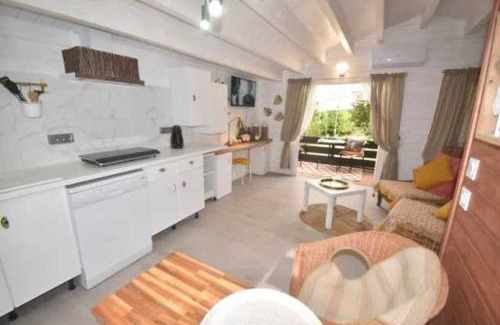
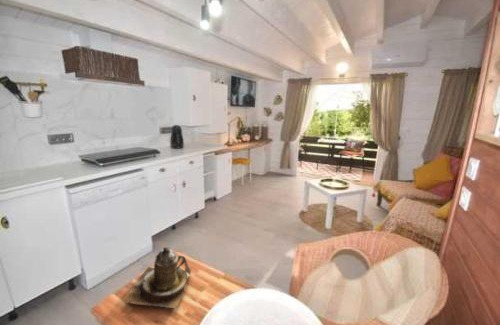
+ teapot [122,245,192,309]
